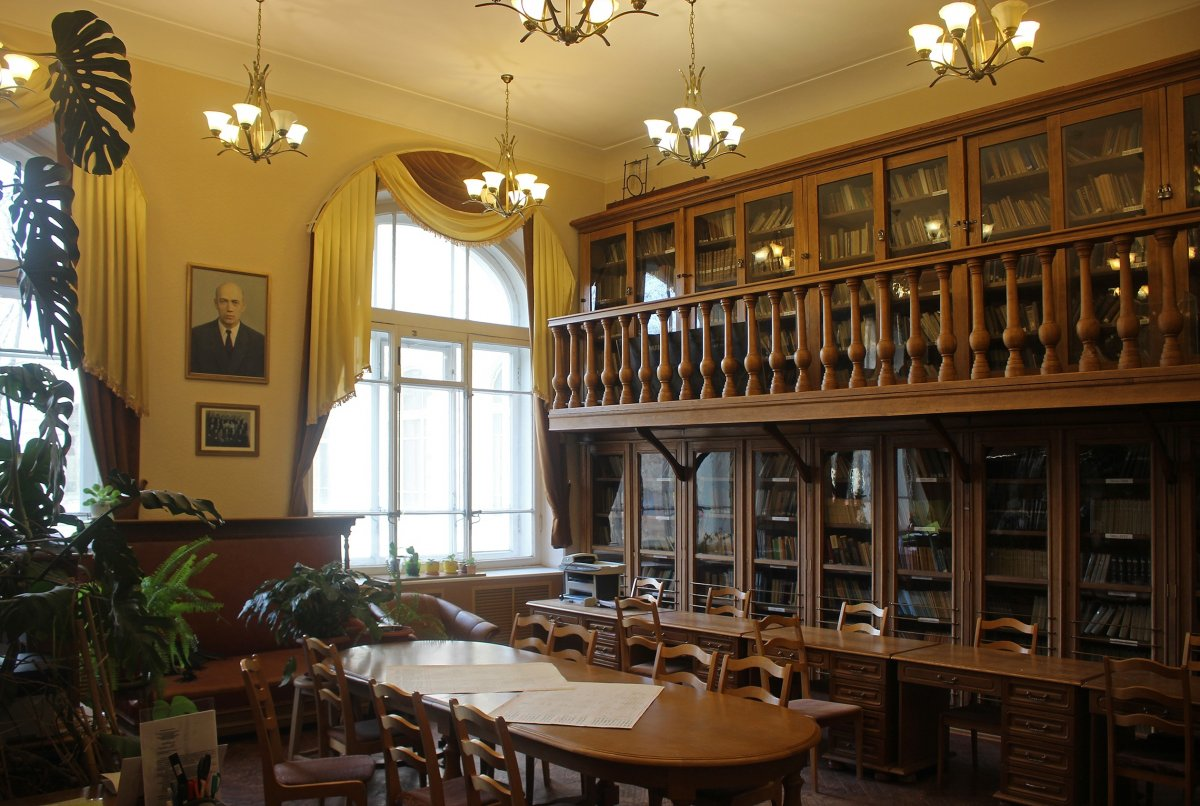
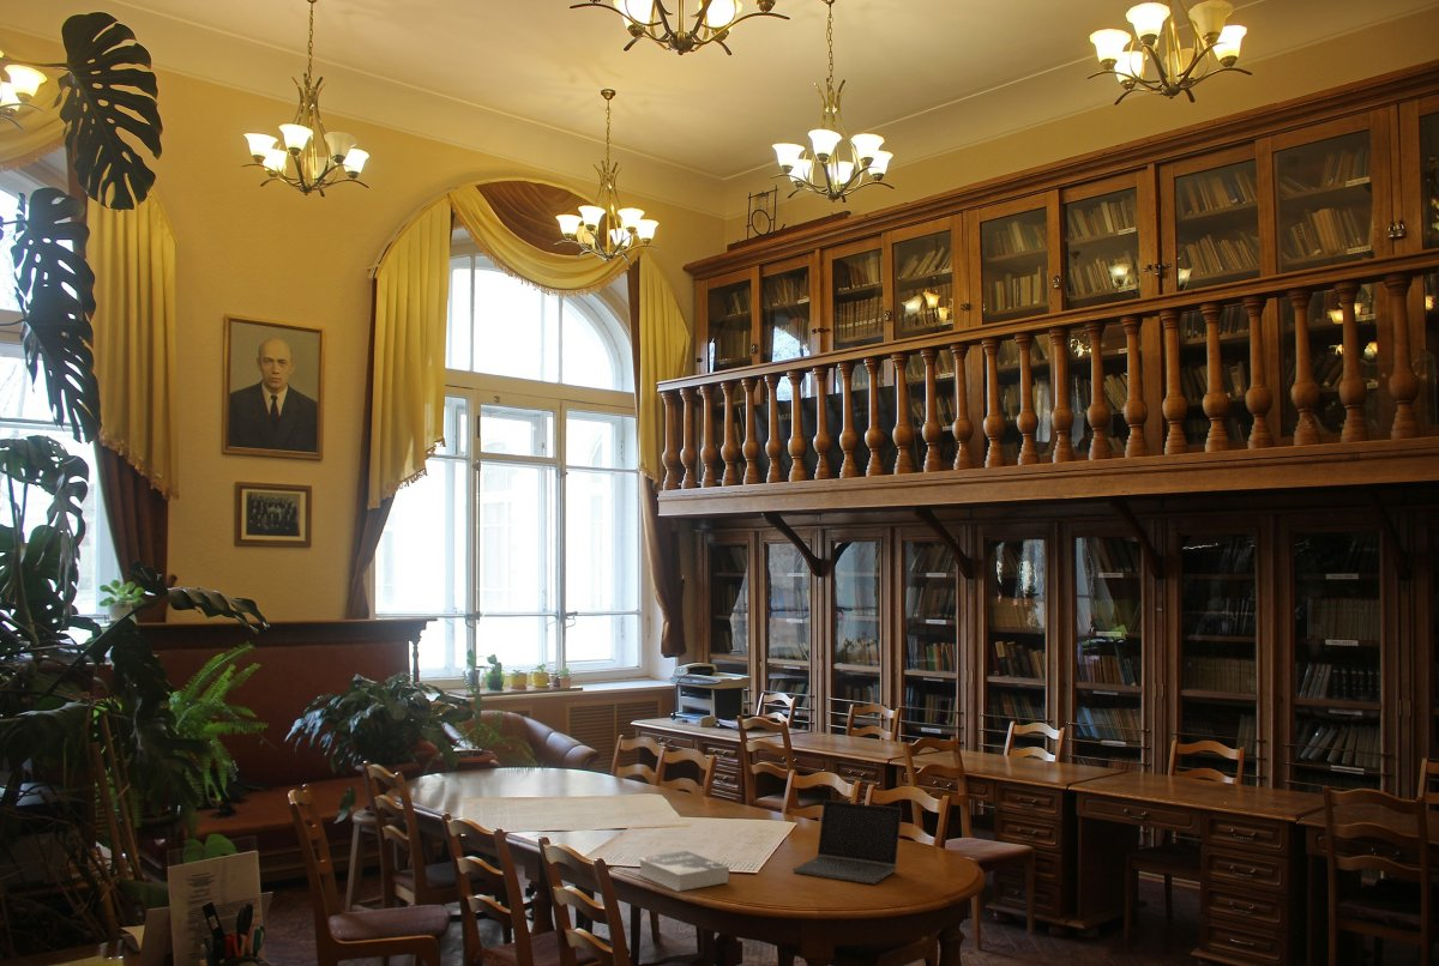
+ book [637,850,730,893]
+ laptop computer [793,799,903,886]
